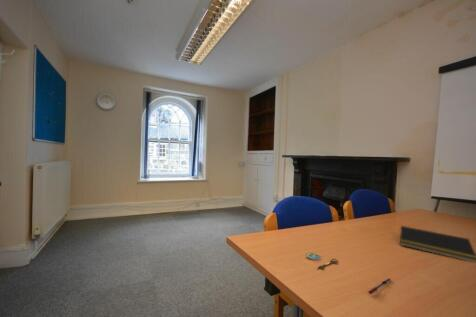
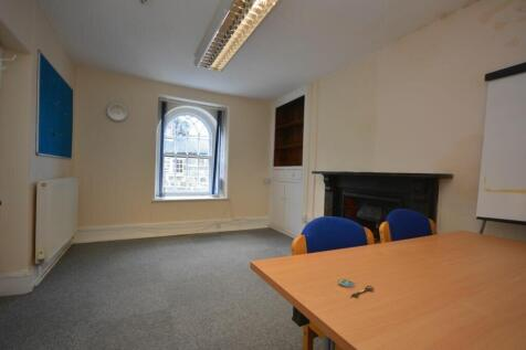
- notepad [398,225,476,263]
- pen [368,277,392,295]
